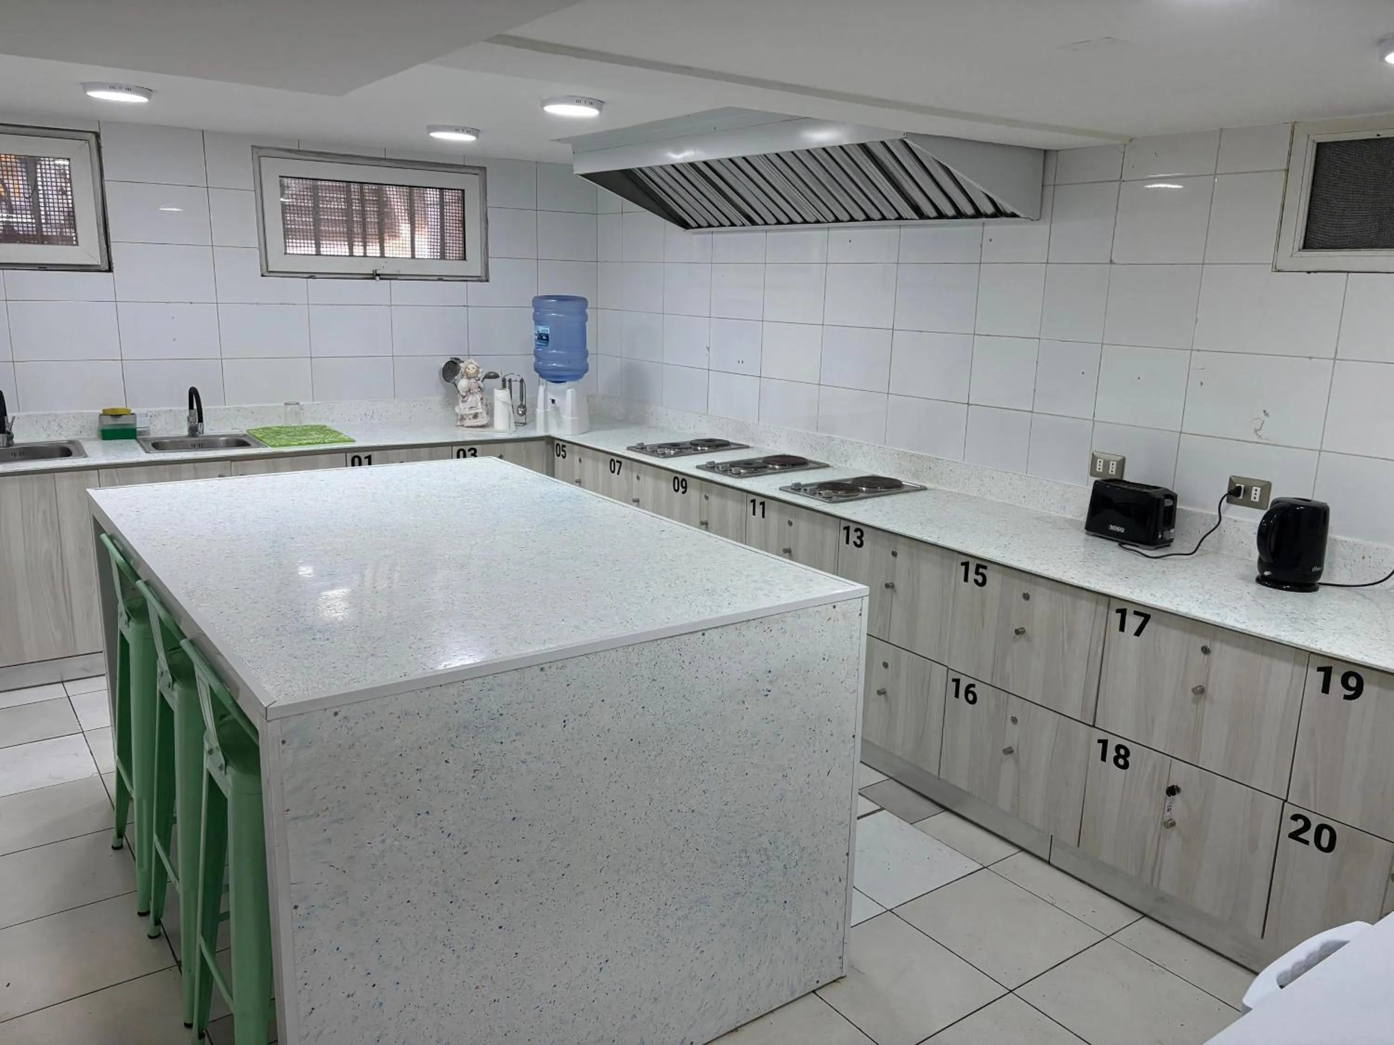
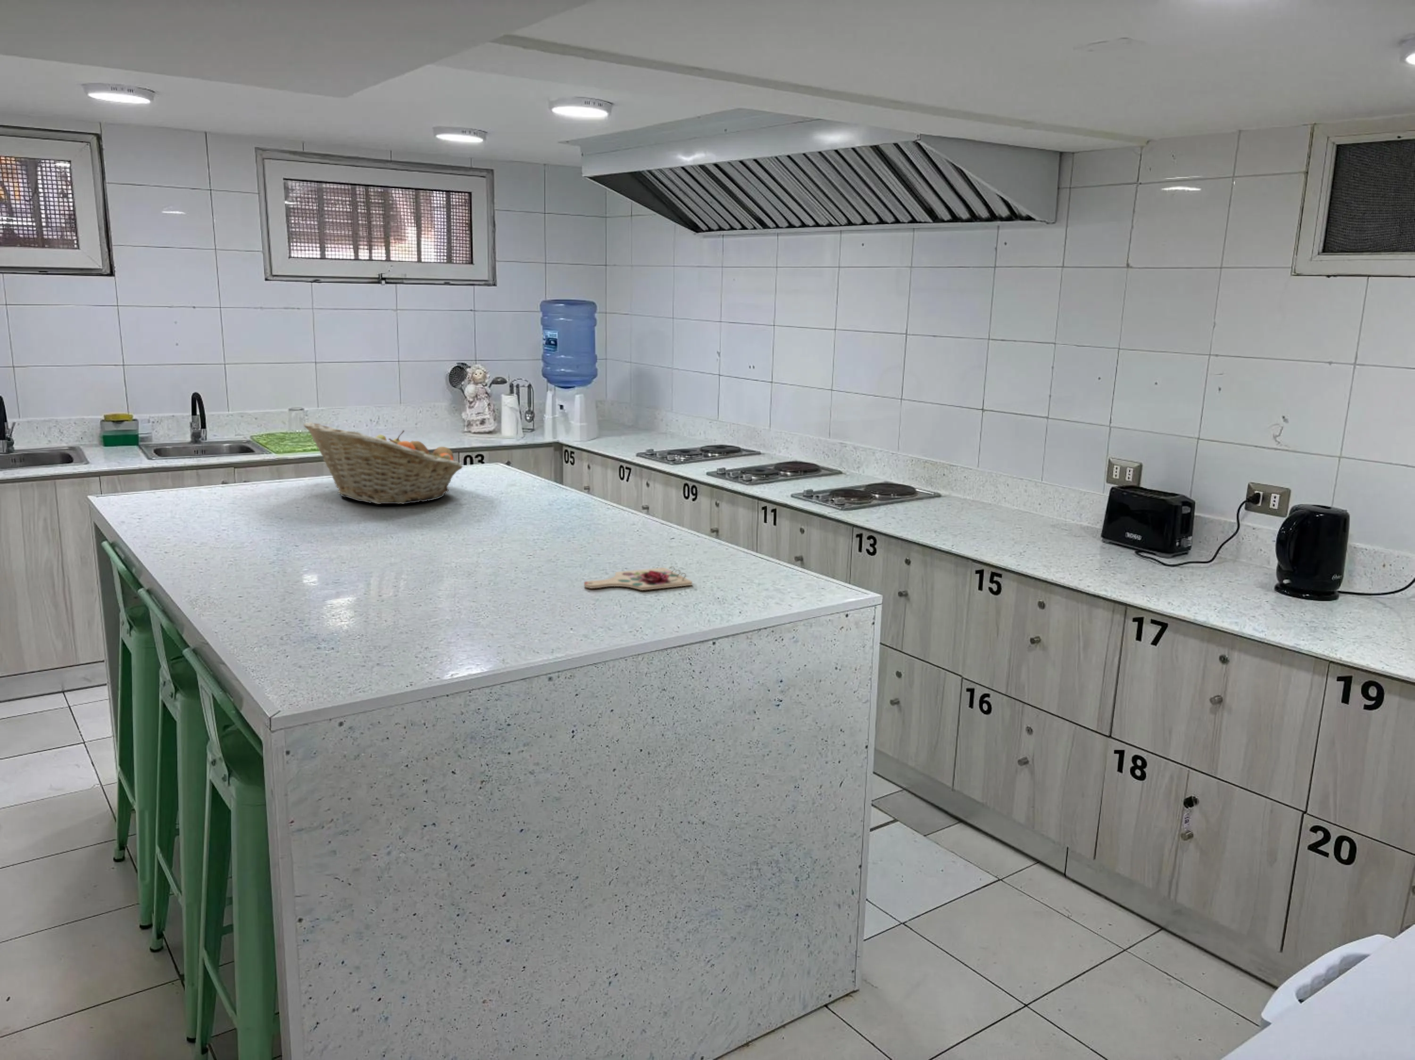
+ fruit basket [303,421,463,504]
+ cutting board [584,566,693,591]
